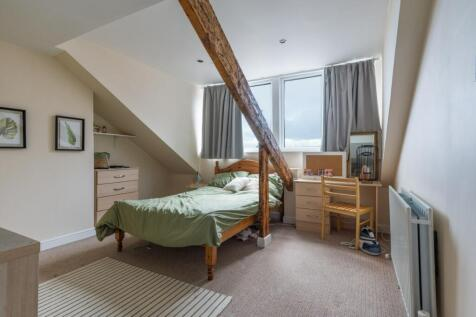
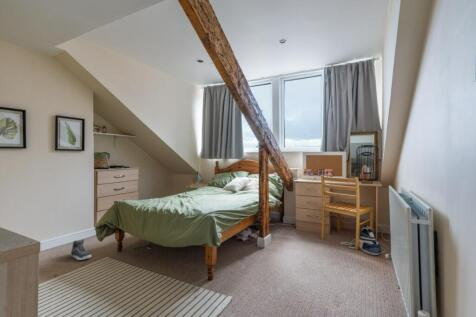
+ sneaker [70,238,92,261]
